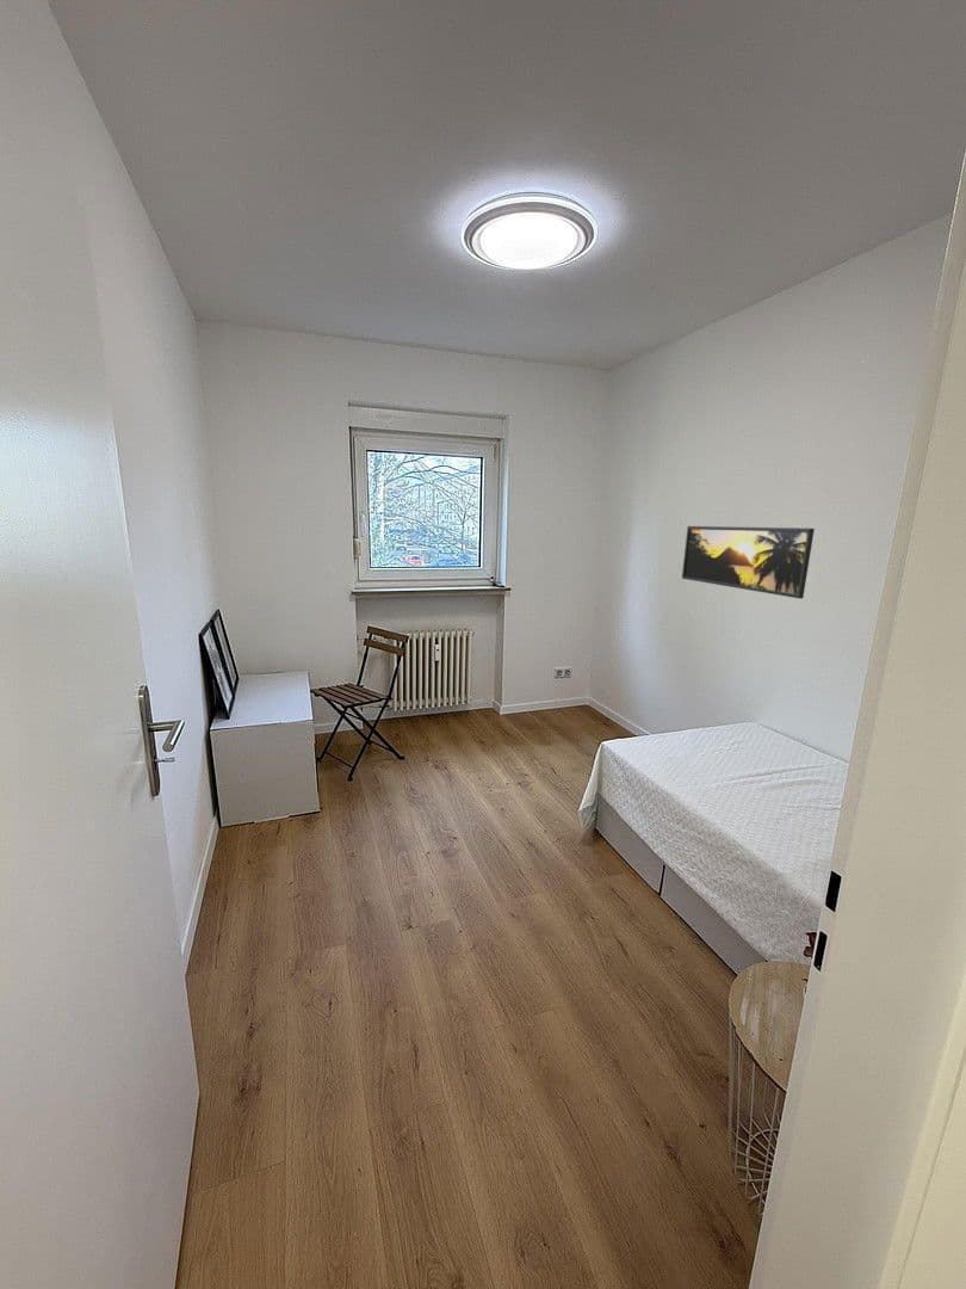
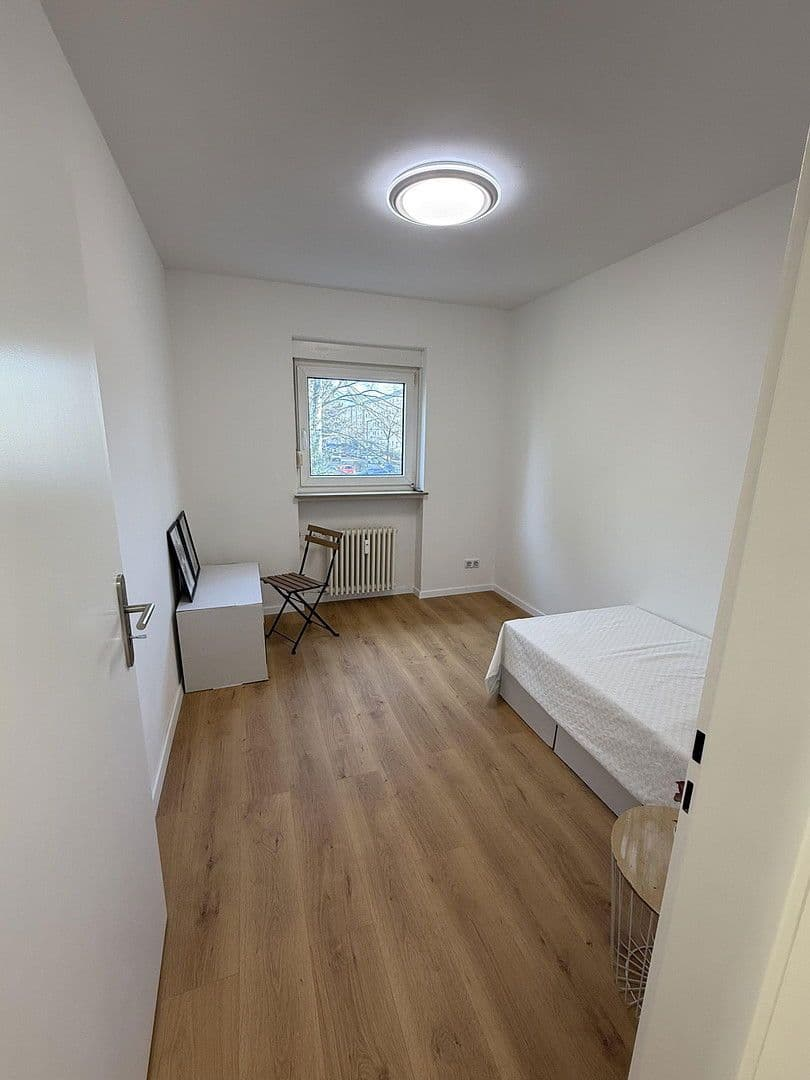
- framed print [681,525,816,599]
